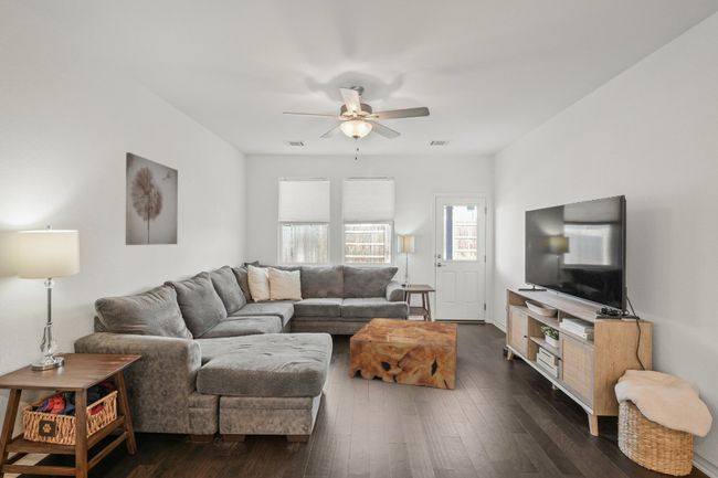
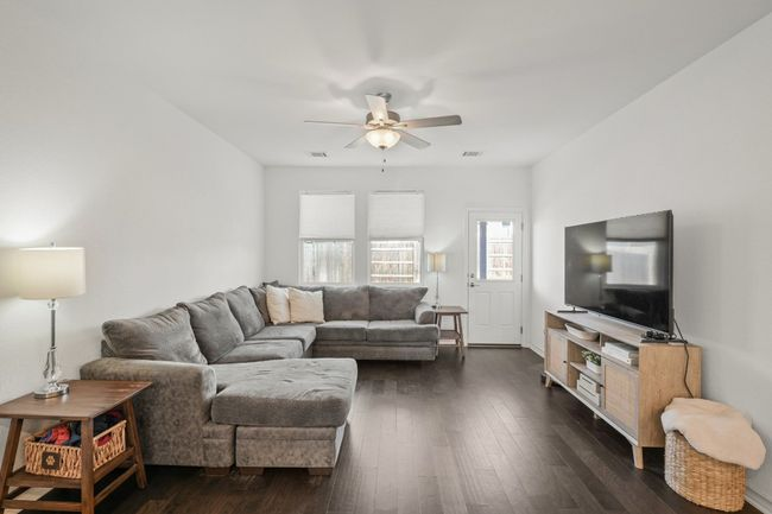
- wall art [125,151,179,246]
- coffee table [349,317,458,391]
